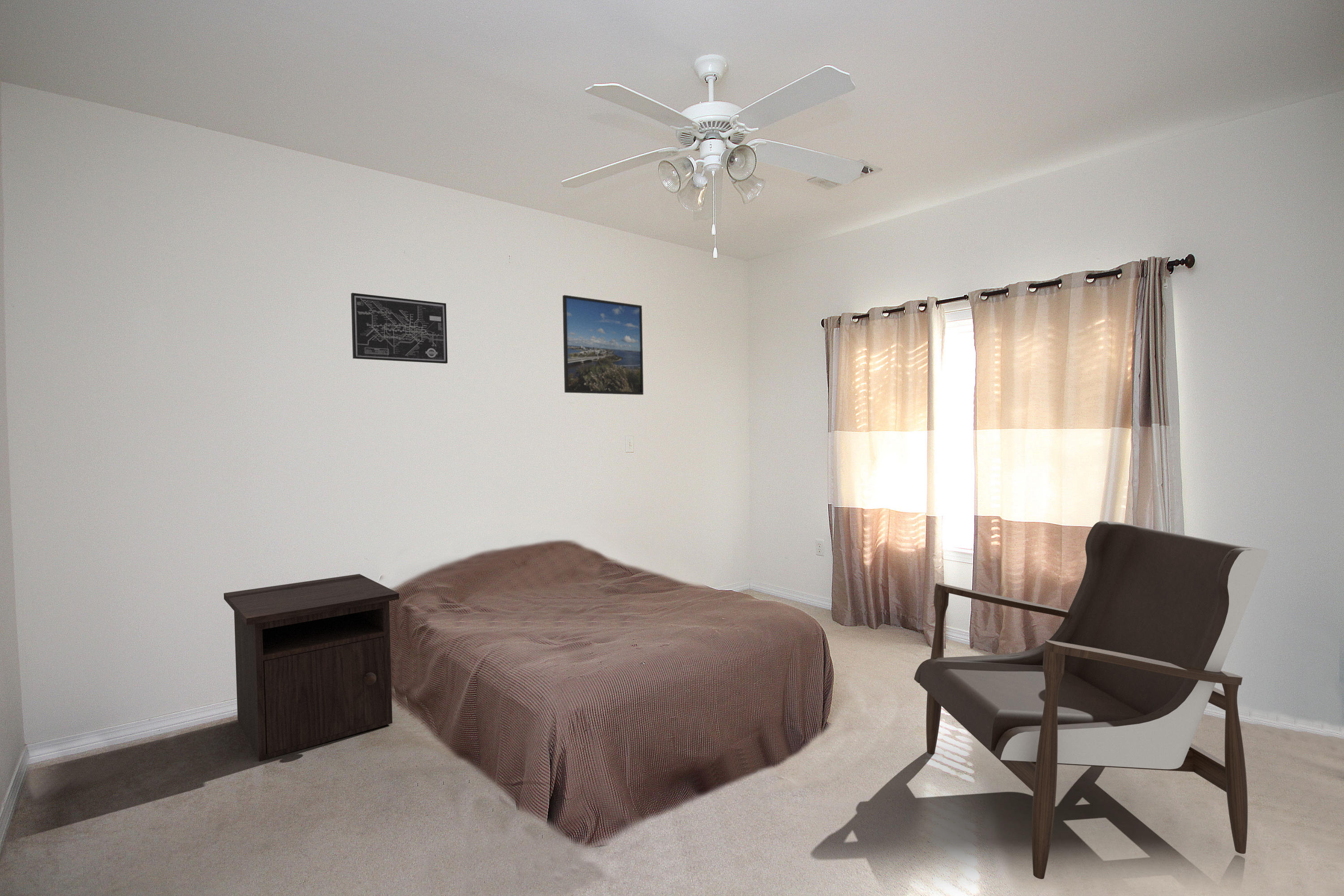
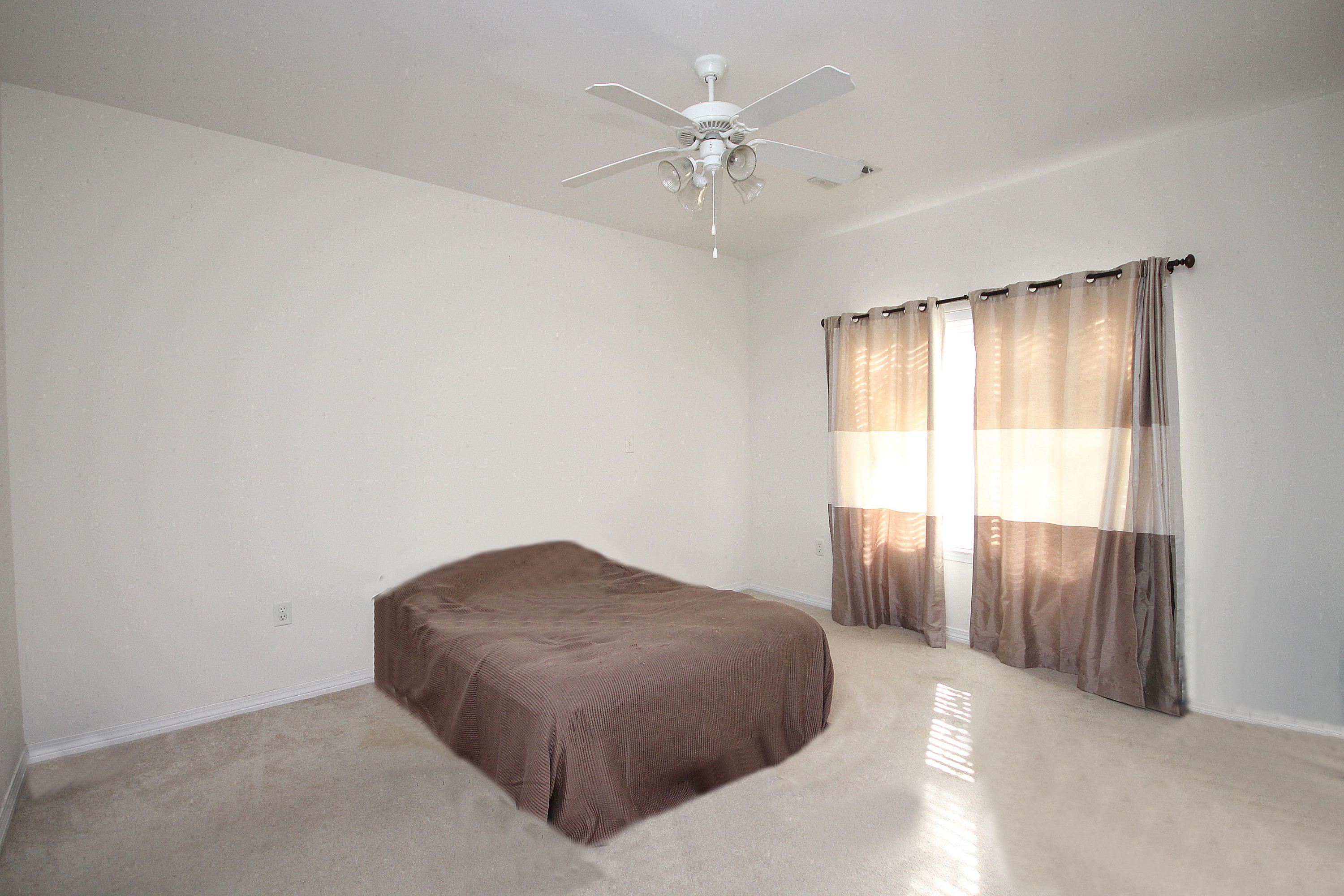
- wall art [351,293,448,364]
- nightstand [223,573,400,762]
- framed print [562,294,644,395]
- armchair [913,521,1270,879]
